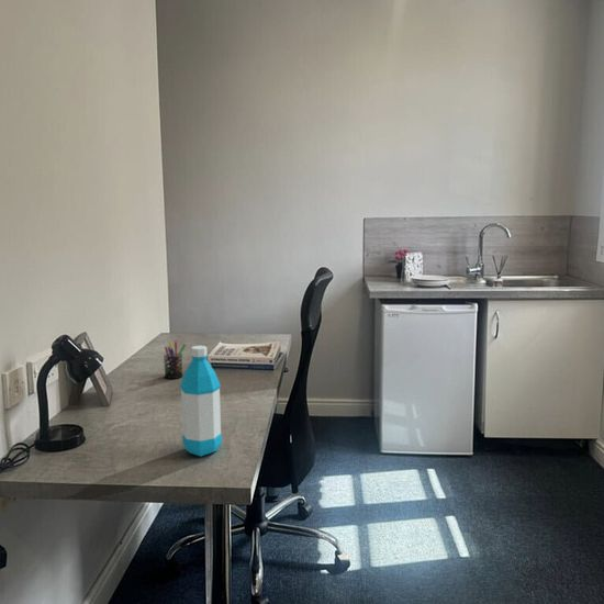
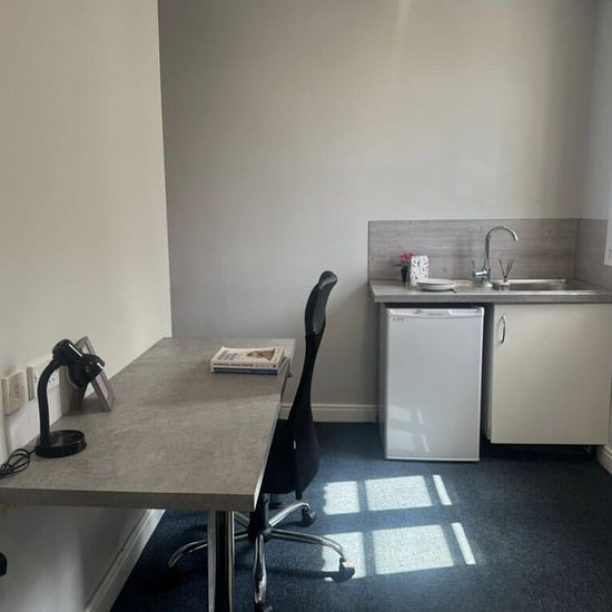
- pen holder [163,340,187,380]
- water bottle [179,345,223,458]
